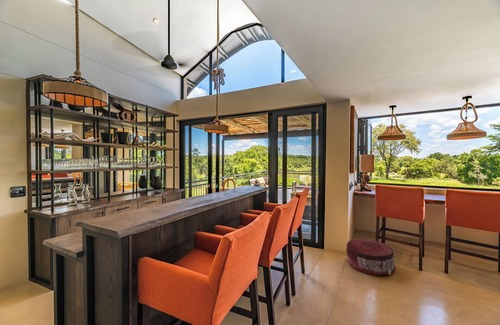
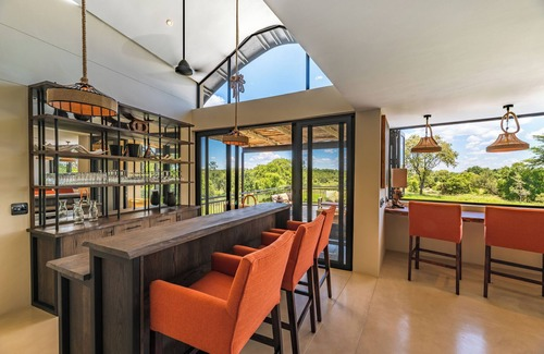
- pouf [345,238,397,277]
